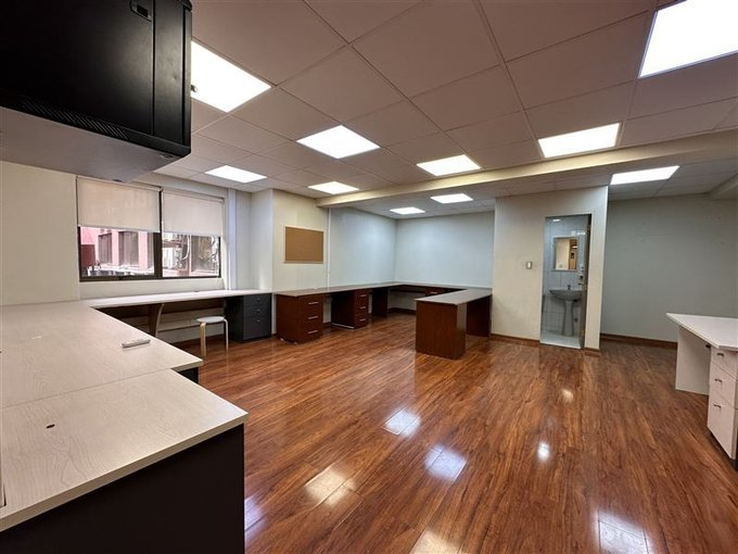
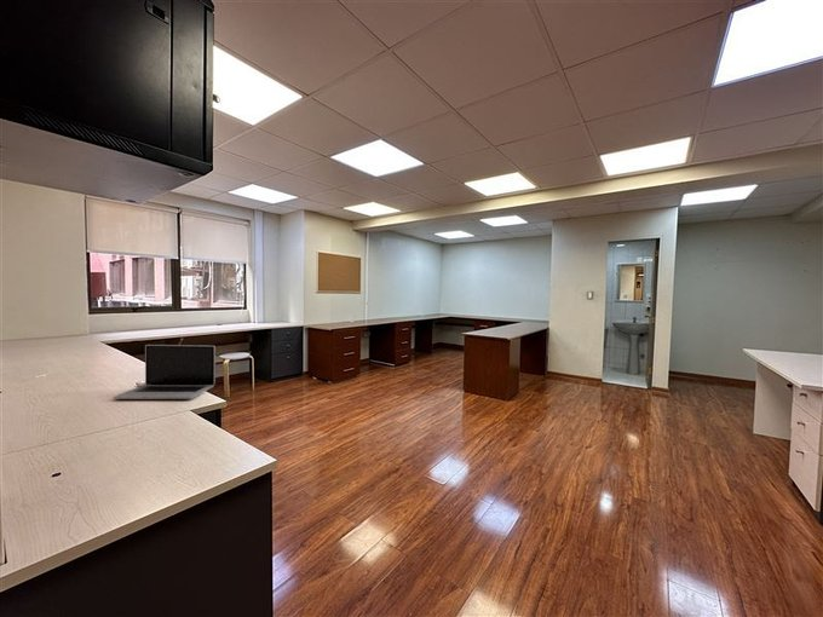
+ laptop [113,344,217,400]
